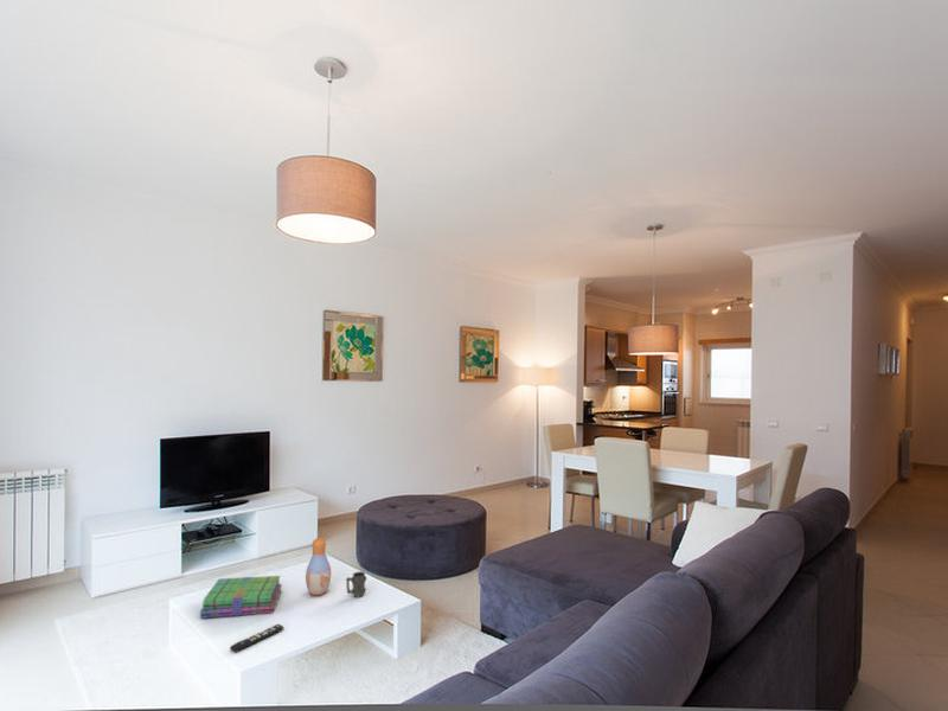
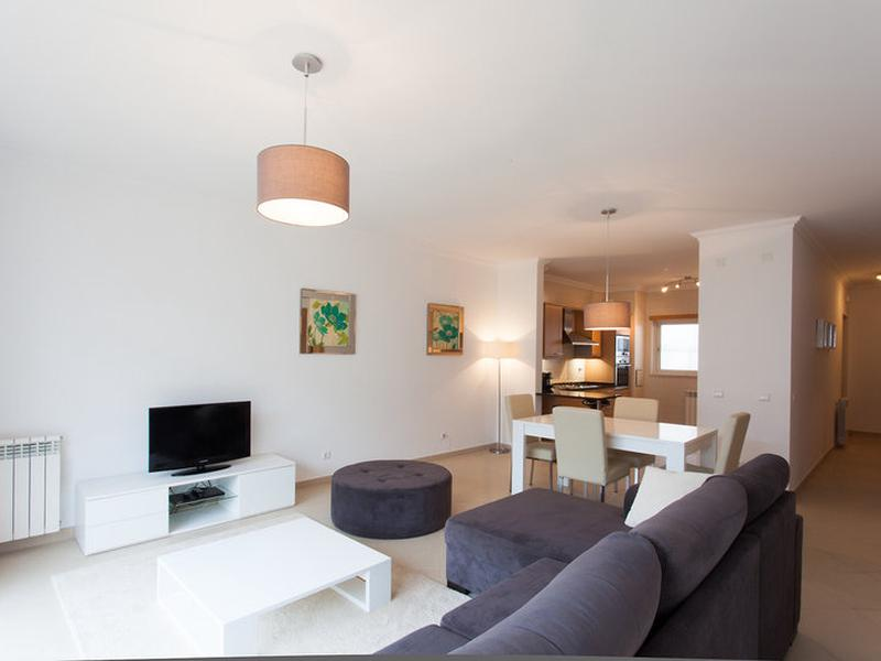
- remote control [229,623,284,654]
- vase [305,537,332,596]
- mug [345,570,367,598]
- stack of books [199,575,283,620]
